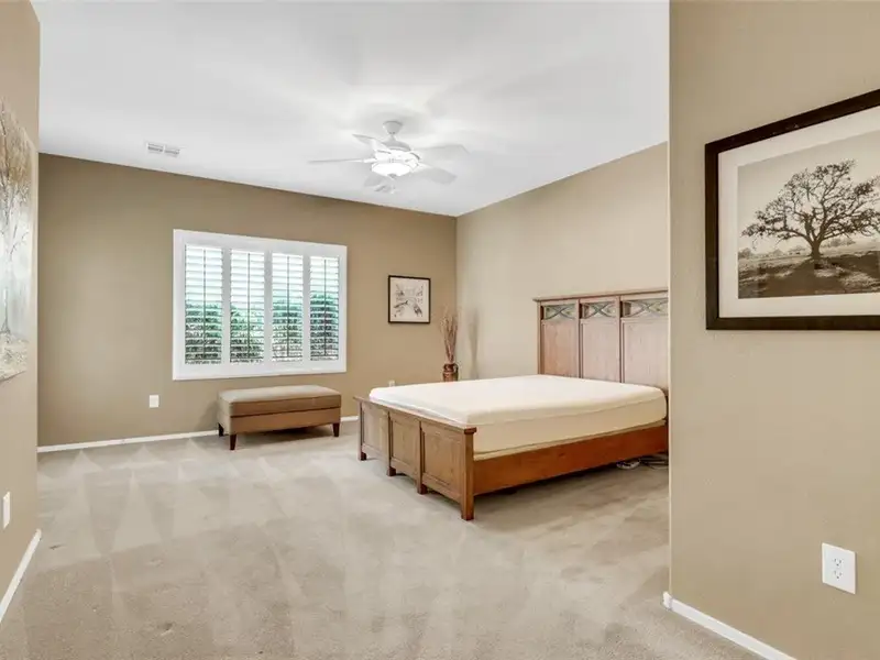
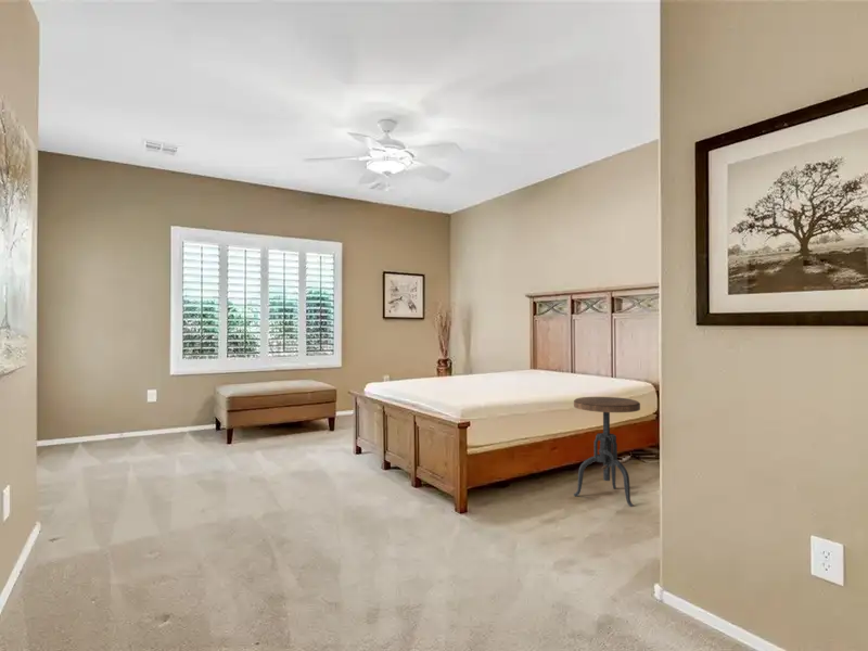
+ side table [573,396,641,507]
